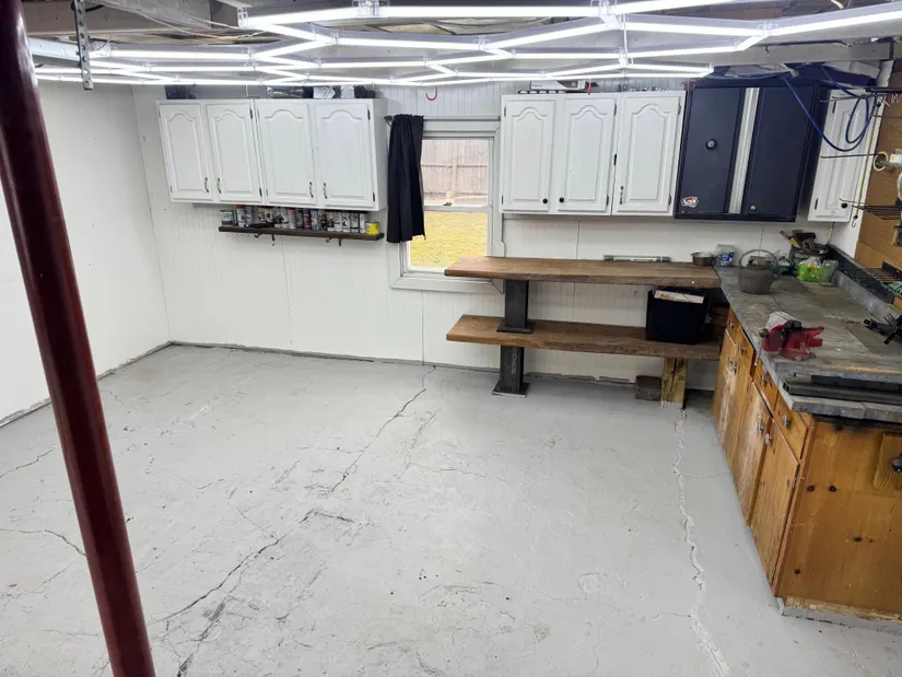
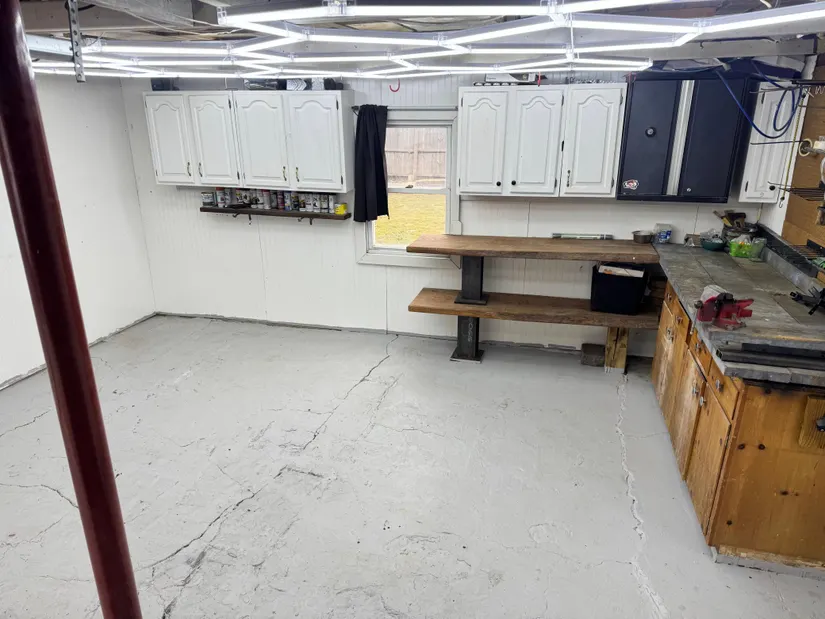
- kettle [737,248,789,295]
